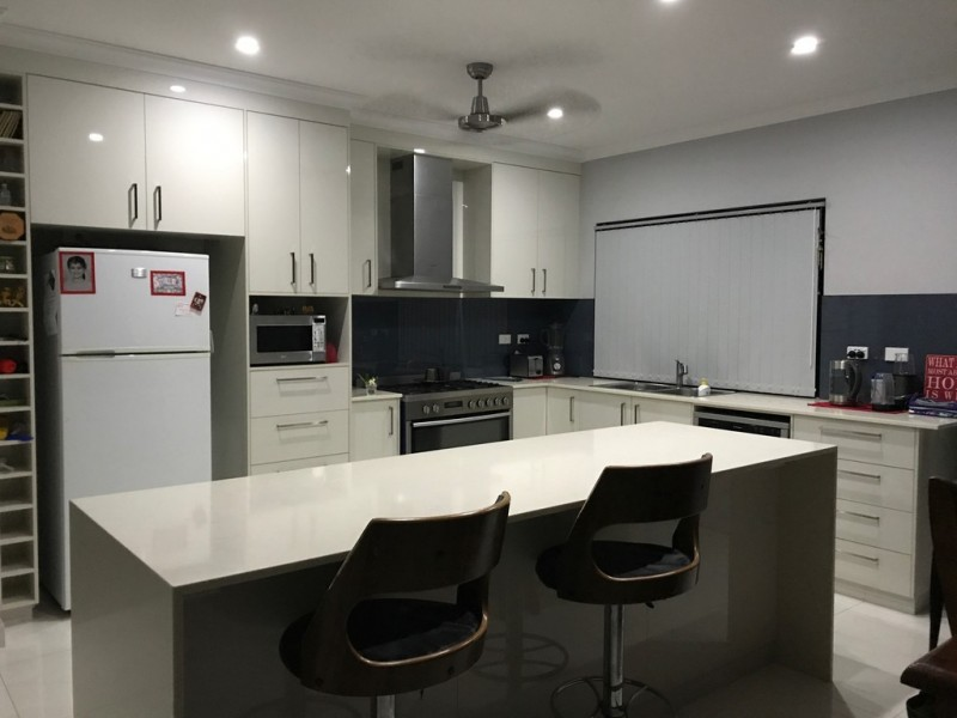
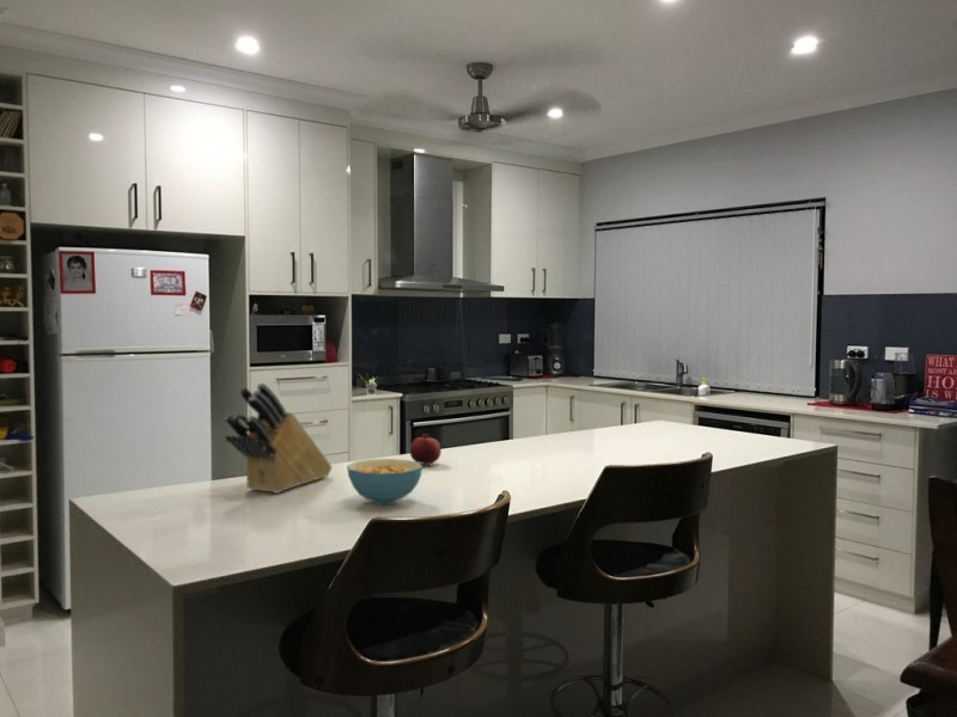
+ cereal bowl [346,458,423,505]
+ knife block [223,382,333,495]
+ fruit [409,433,443,465]
